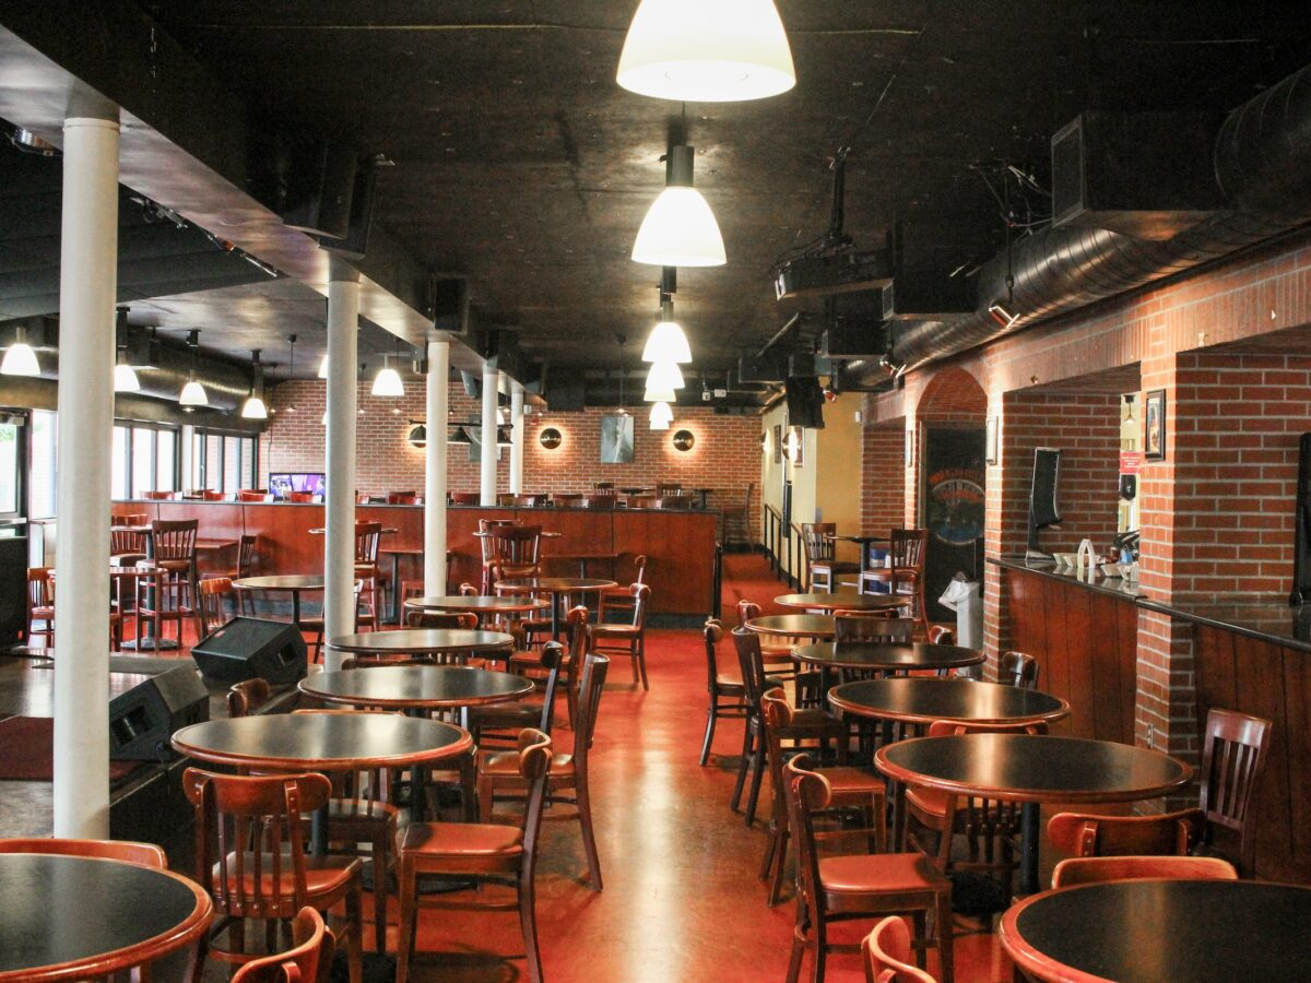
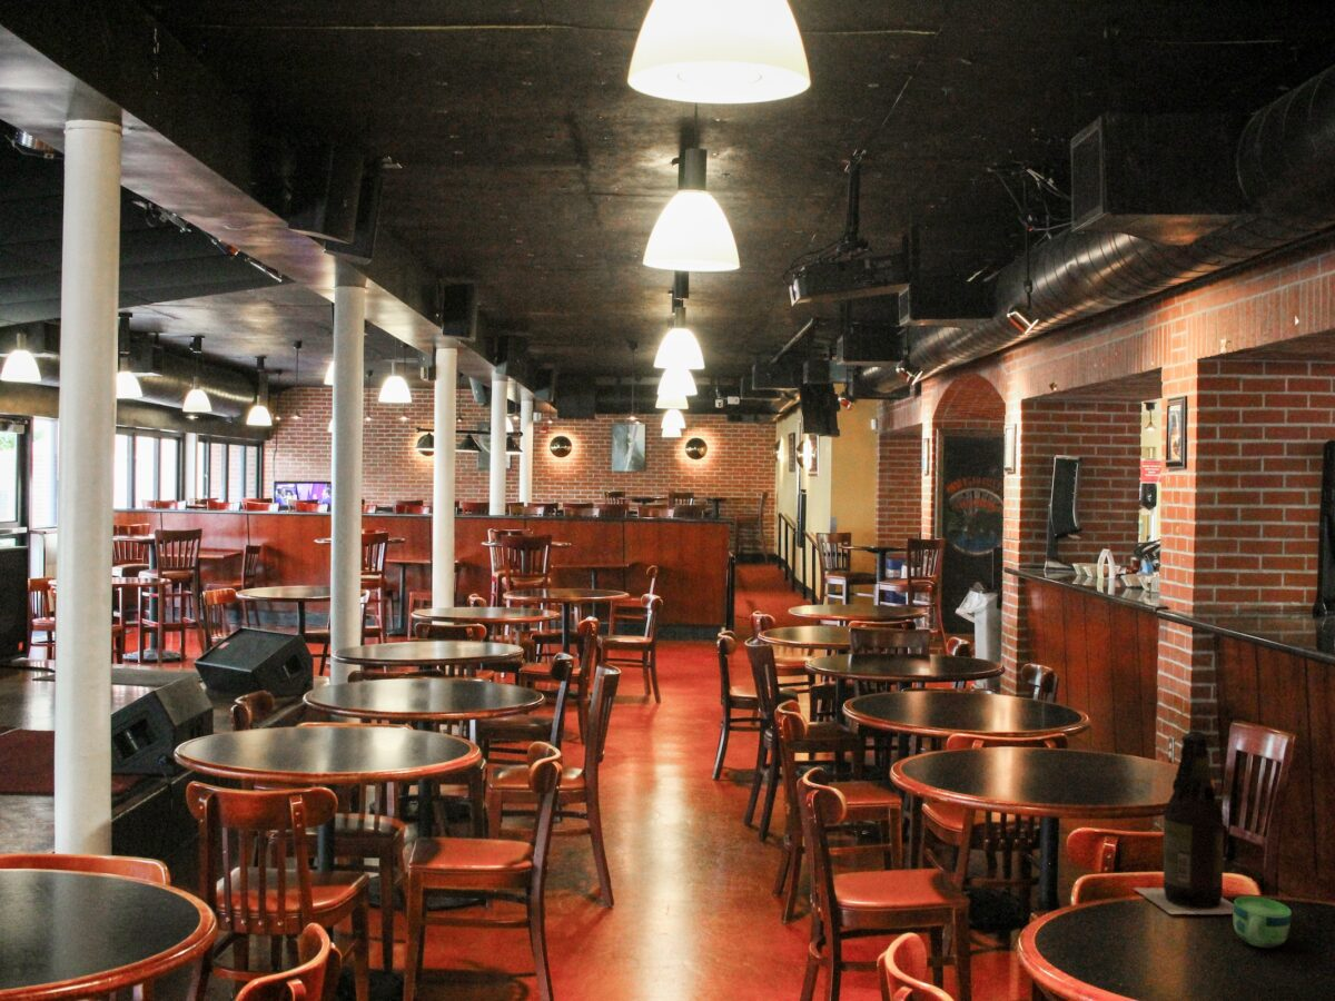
+ cup [1232,895,1293,949]
+ beer bottle [1133,731,1234,915]
